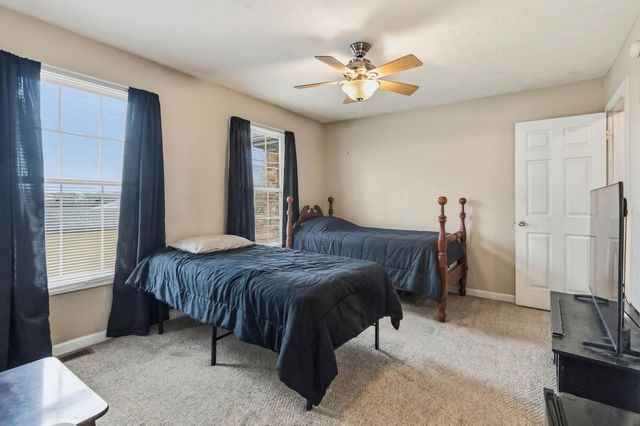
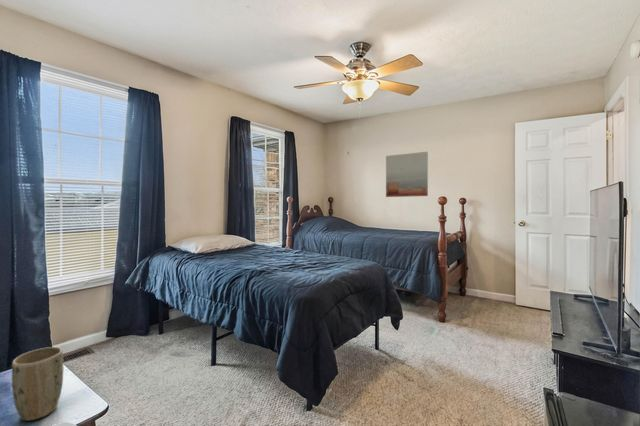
+ plant pot [11,346,64,422]
+ wall art [385,151,429,198]
